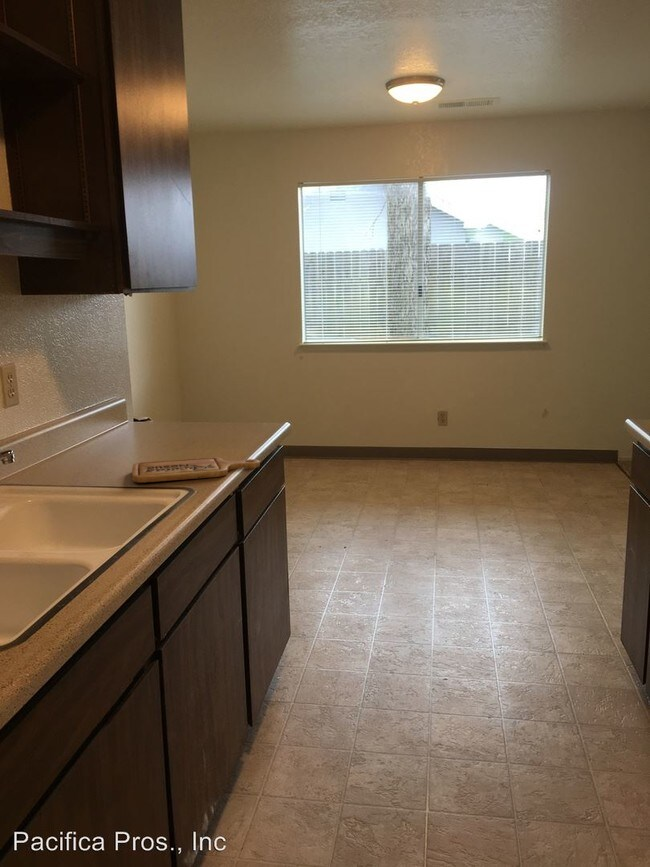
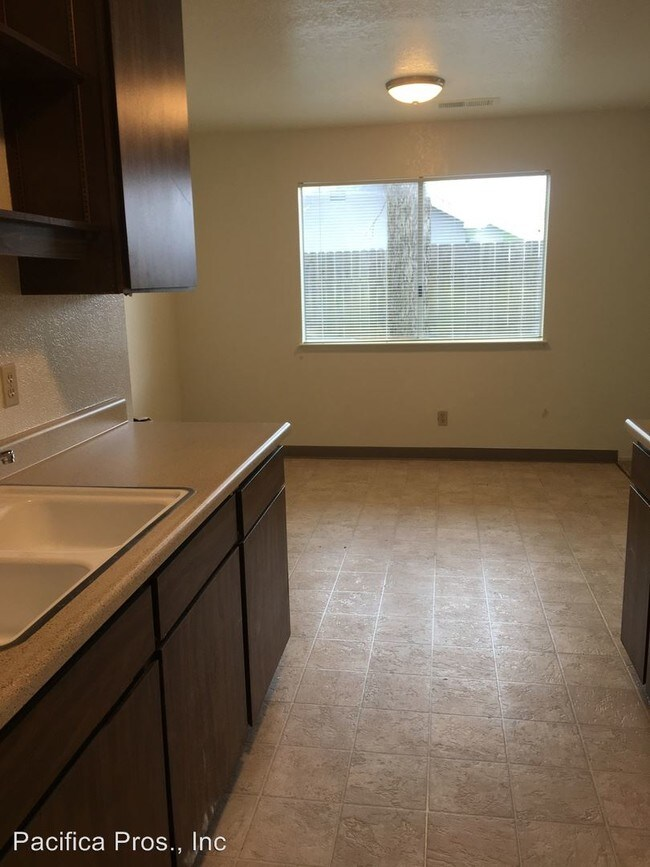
- cutting board [131,456,261,484]
